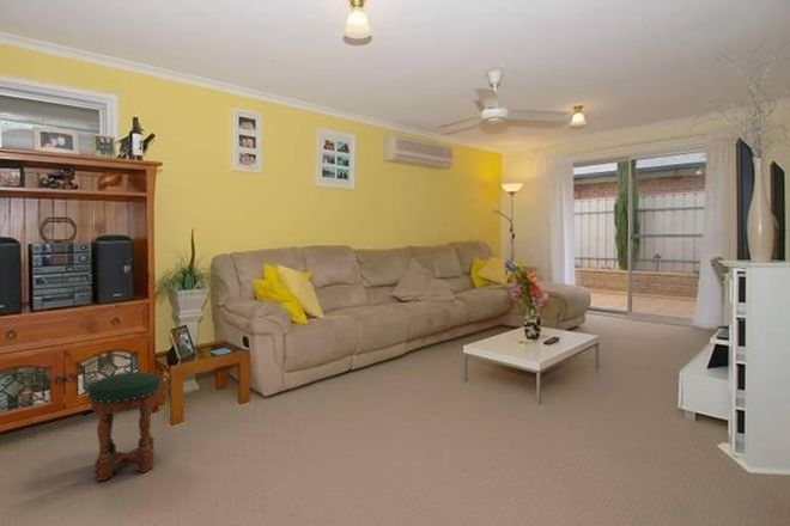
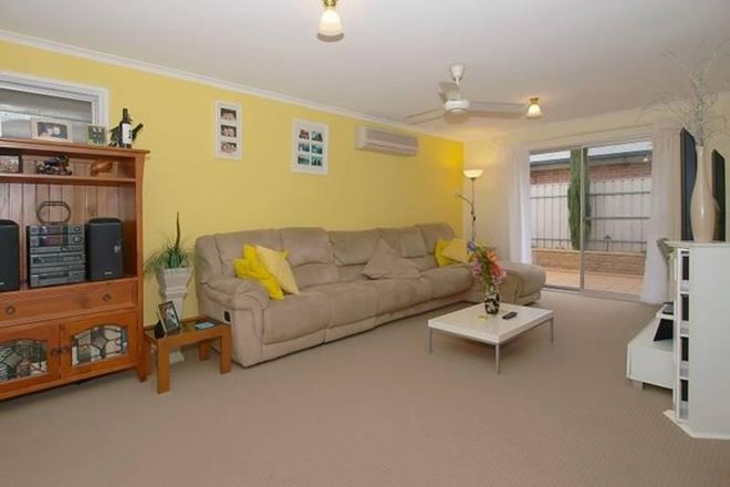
- stool [87,371,162,482]
